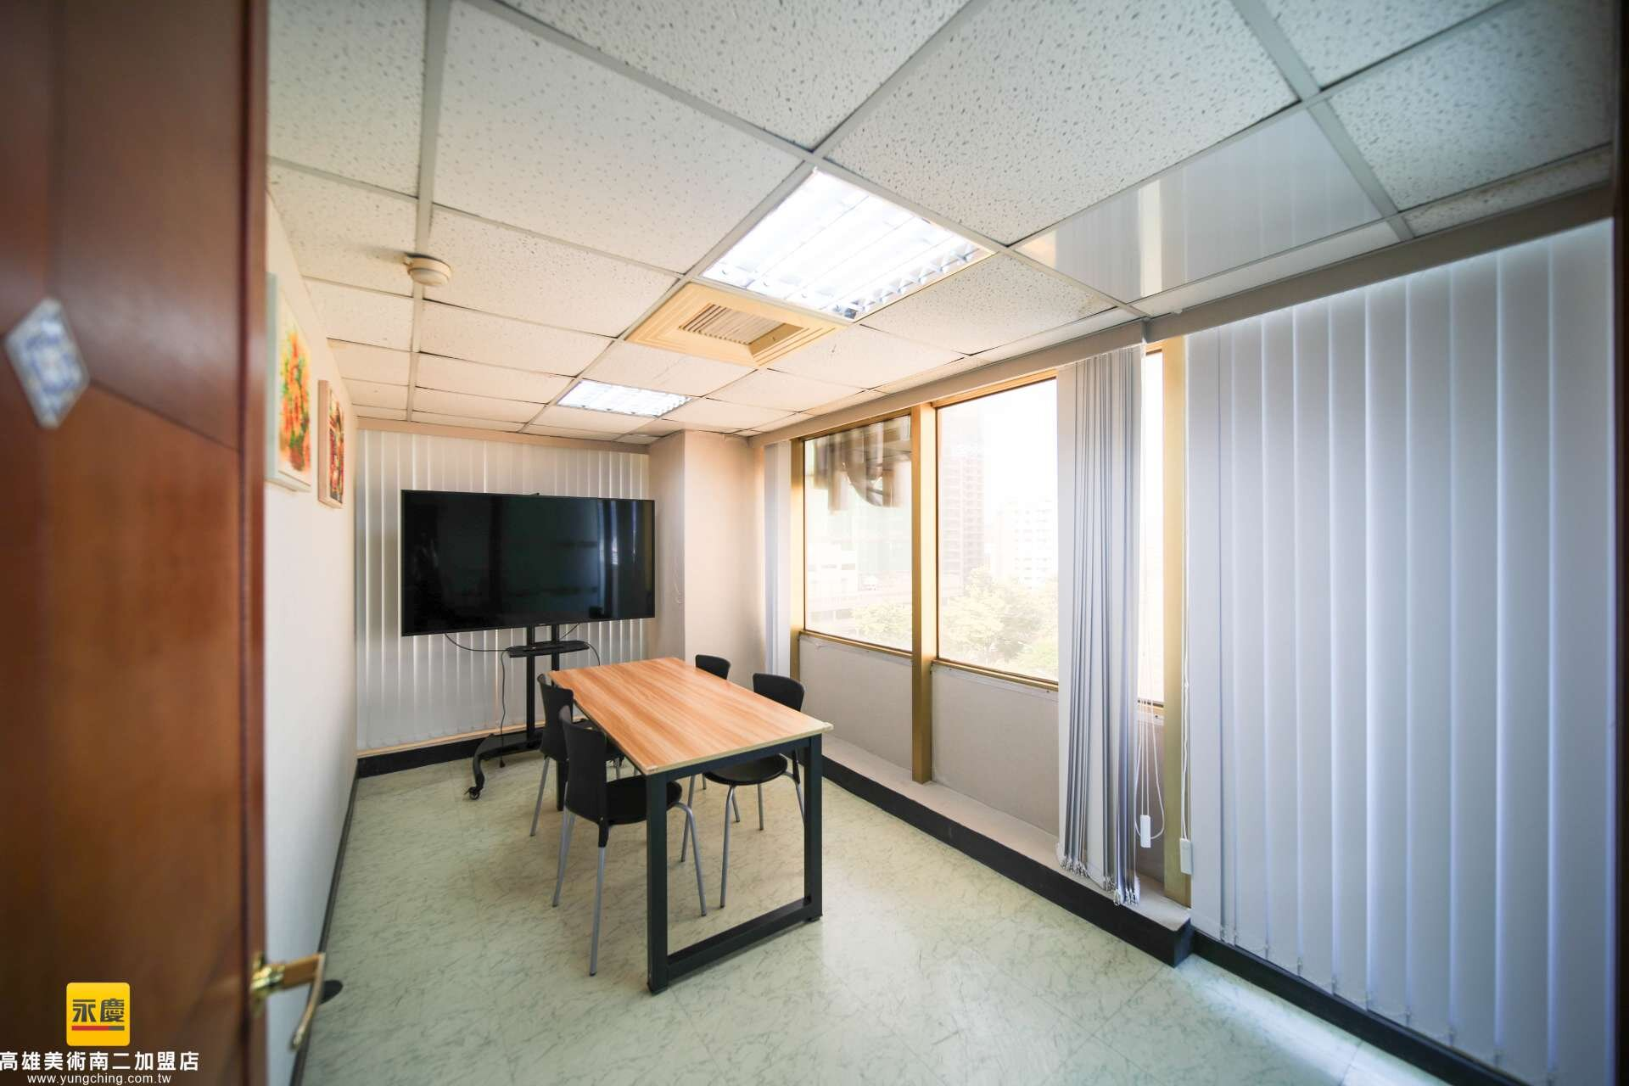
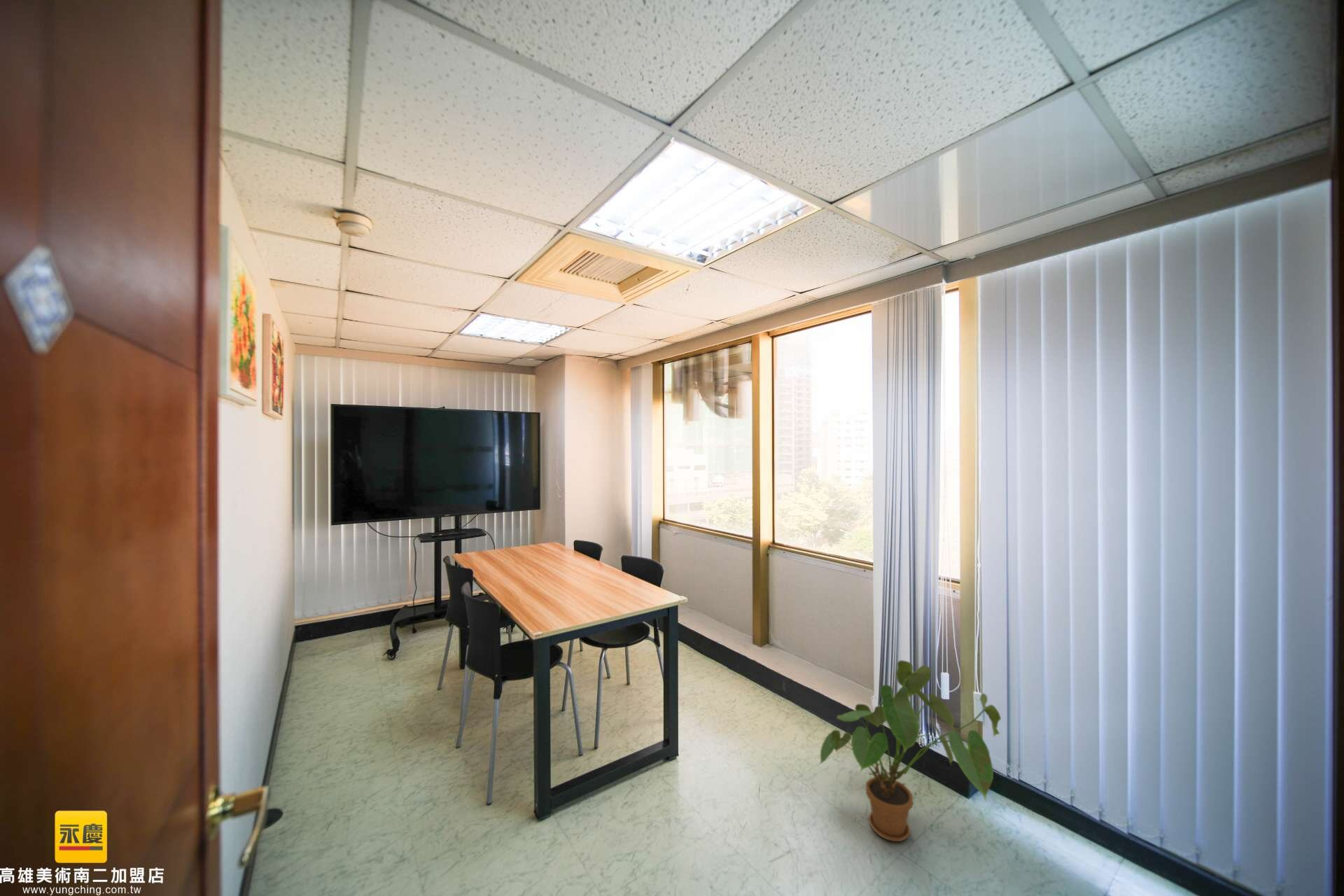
+ house plant [819,659,1002,842]
